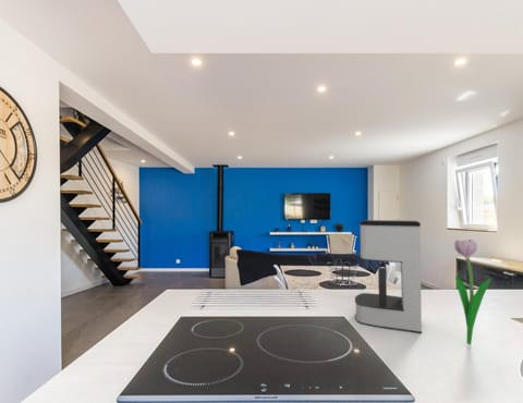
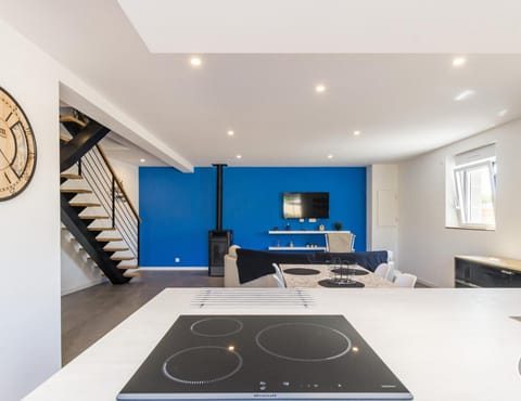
- flower [453,239,492,346]
- coffee maker [354,219,423,334]
